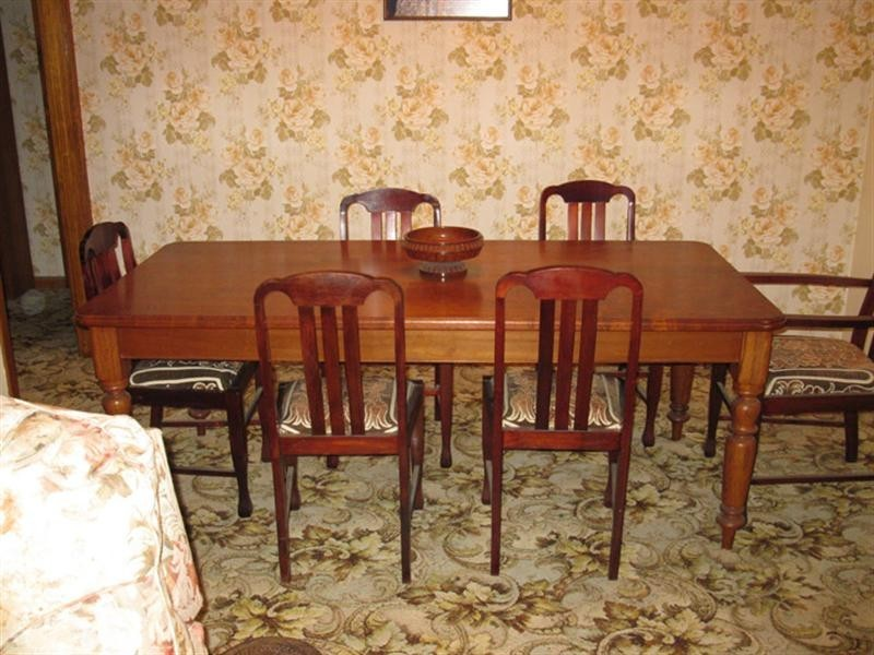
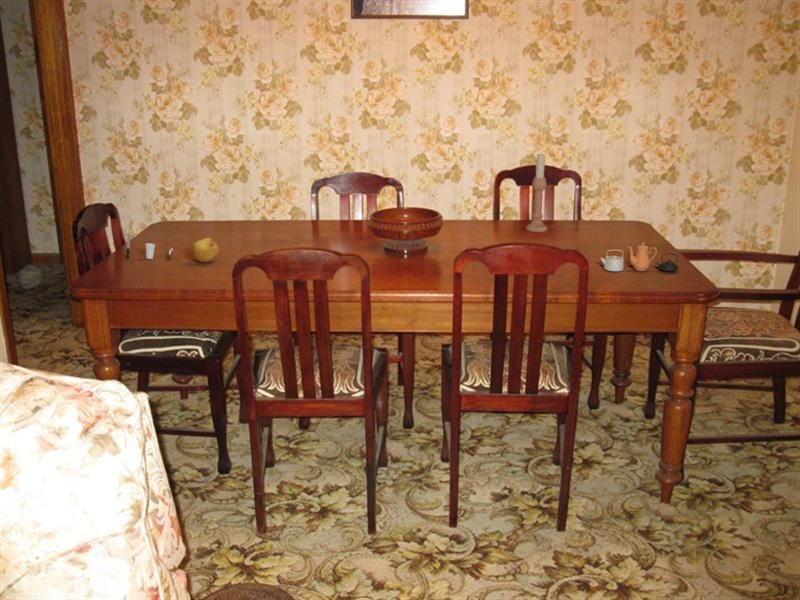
+ teapot [599,241,680,272]
+ fruit [191,237,220,264]
+ cup [125,234,174,261]
+ candlestick [525,153,548,233]
